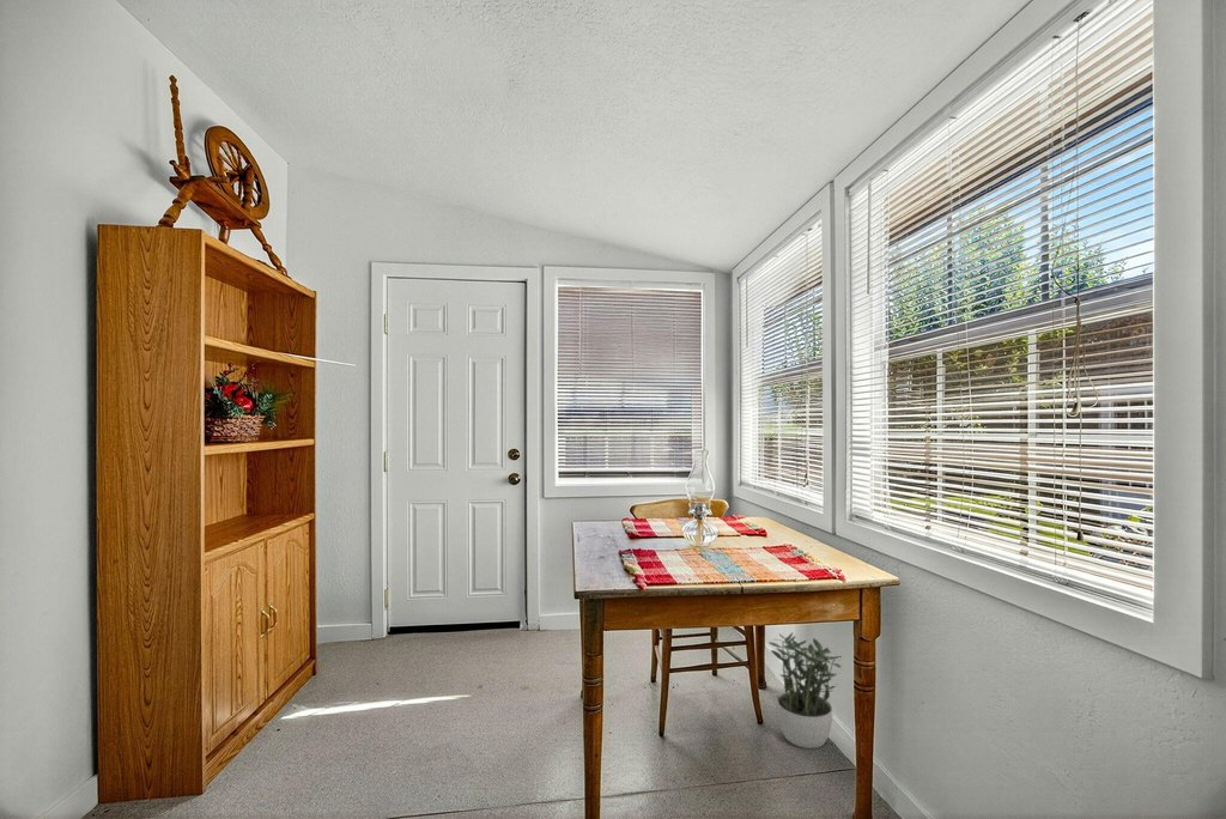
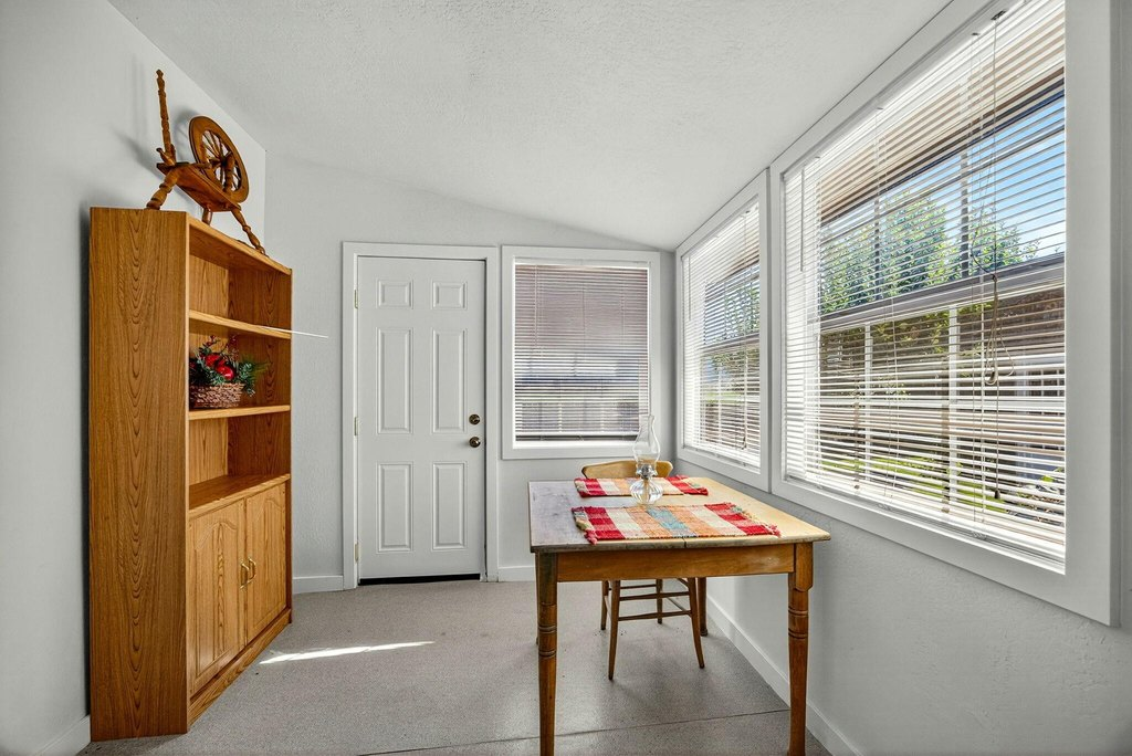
- potted plant [767,631,842,750]
